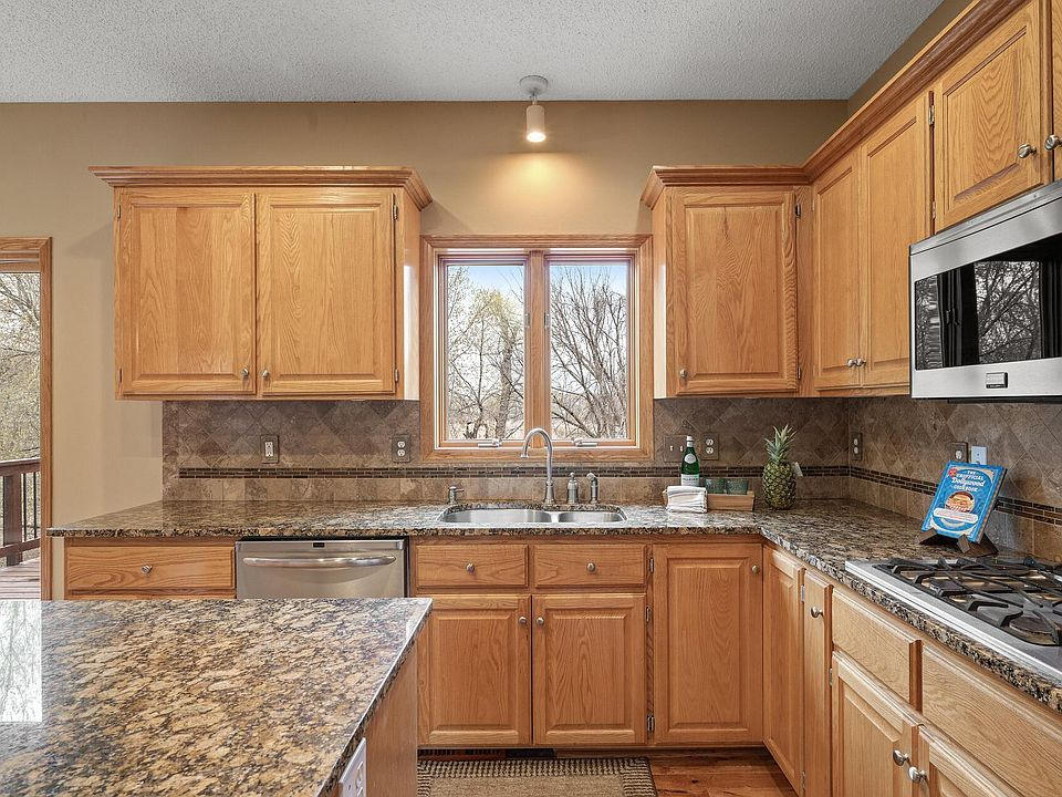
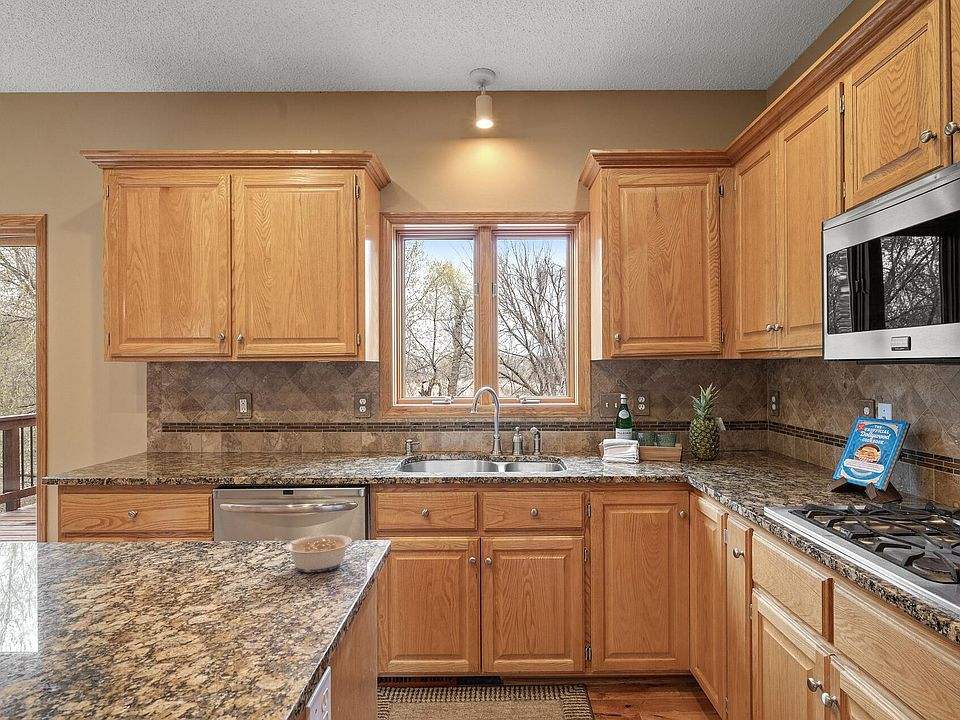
+ legume [274,534,353,573]
